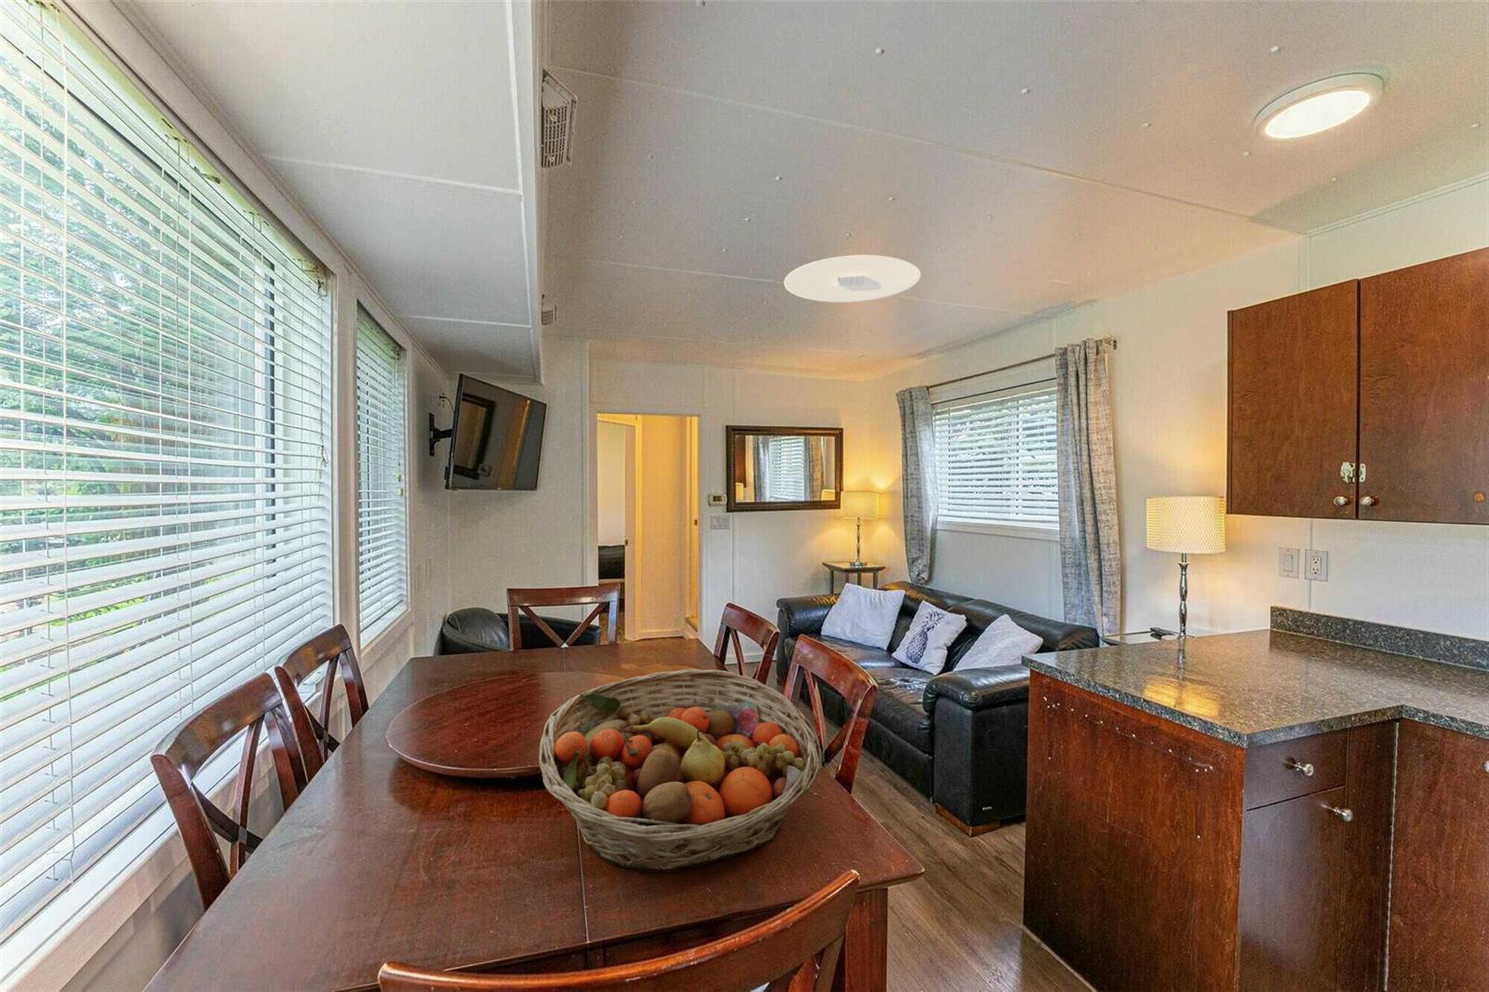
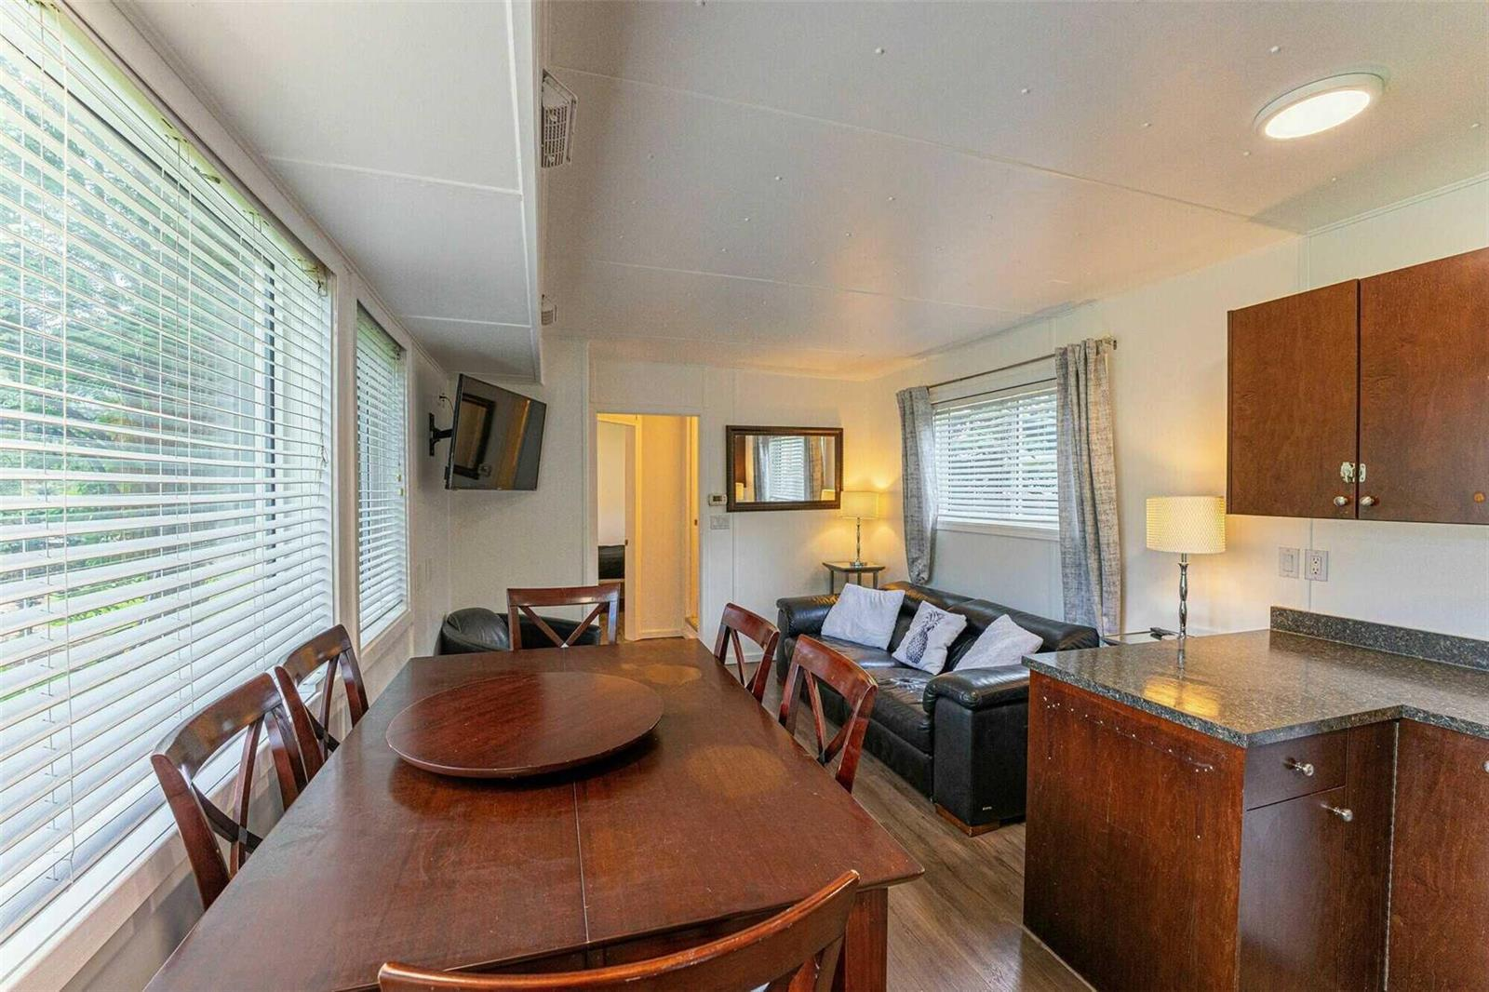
- fruit basket [538,668,823,874]
- ceiling light [783,254,921,303]
